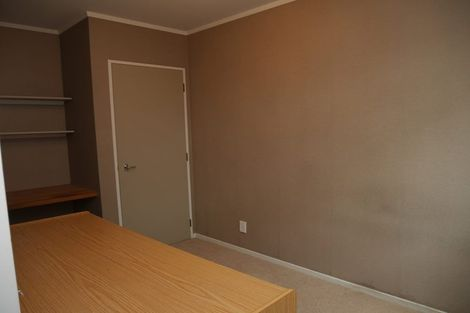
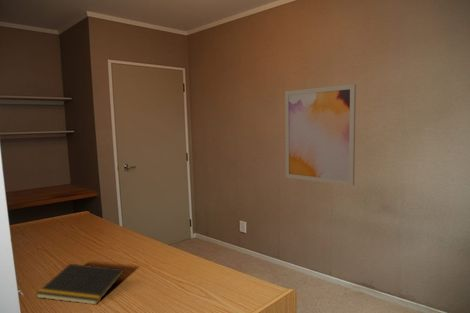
+ notepad [35,263,125,306]
+ wall art [284,83,357,187]
